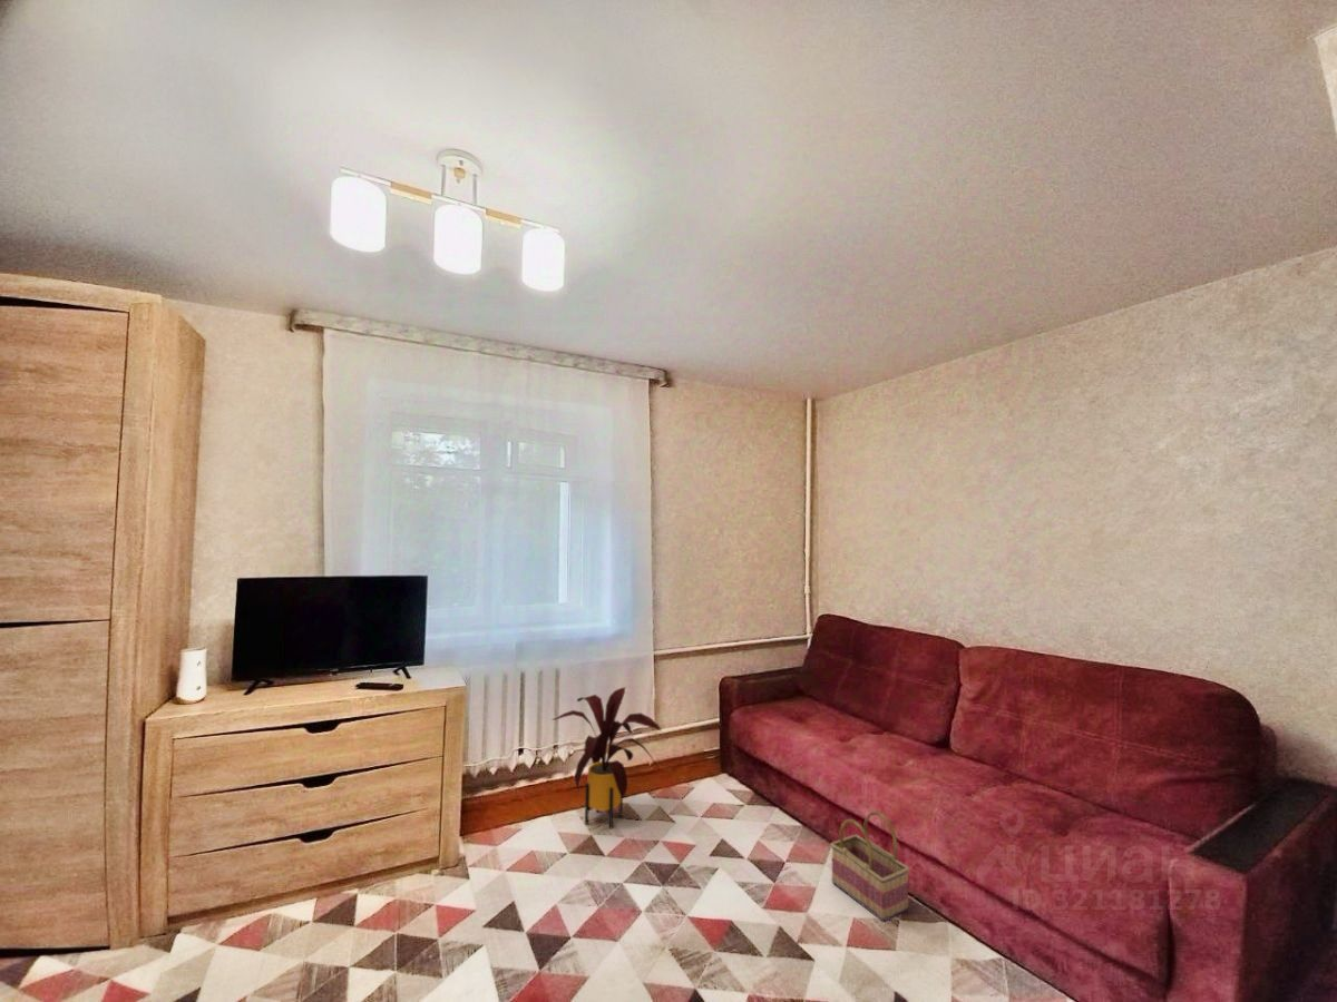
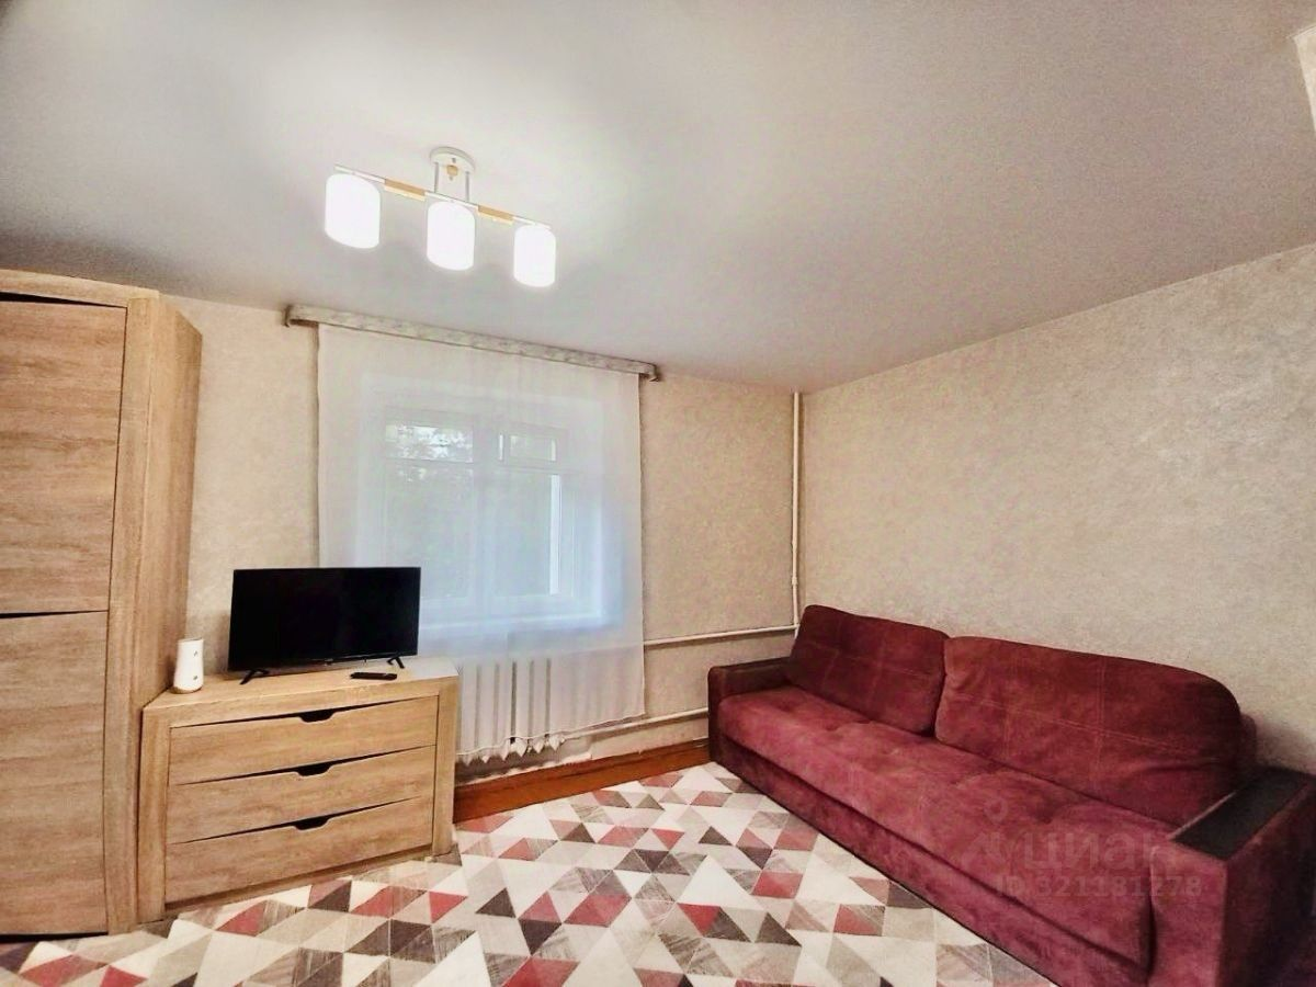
- house plant [550,686,662,829]
- basket [830,809,910,923]
